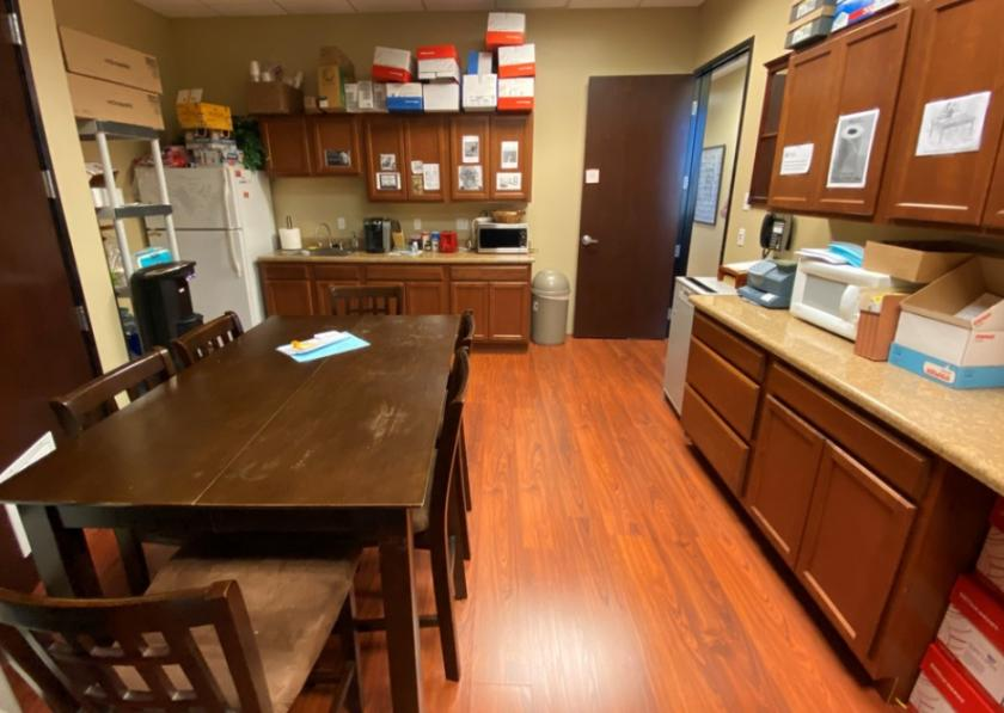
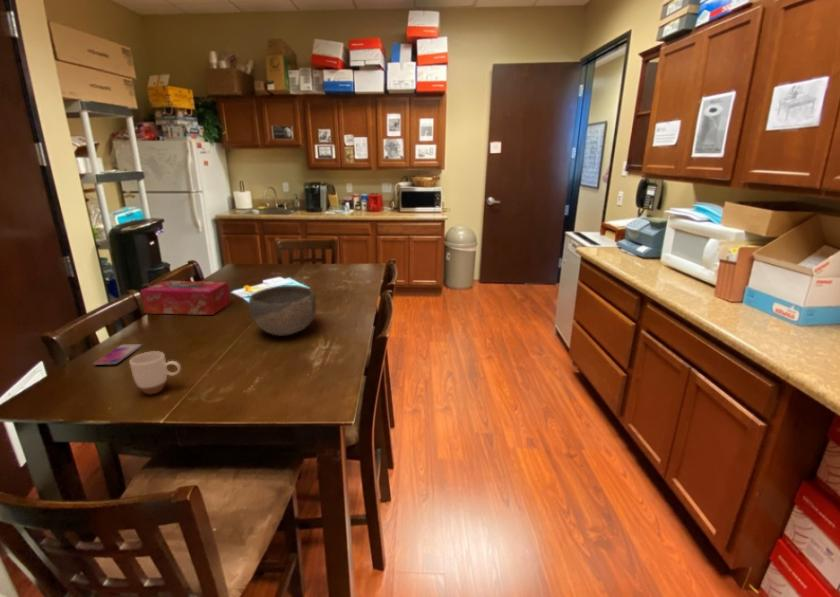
+ smartphone [93,343,143,366]
+ bowl [248,284,317,337]
+ mug [128,350,182,395]
+ tissue box [139,280,232,316]
